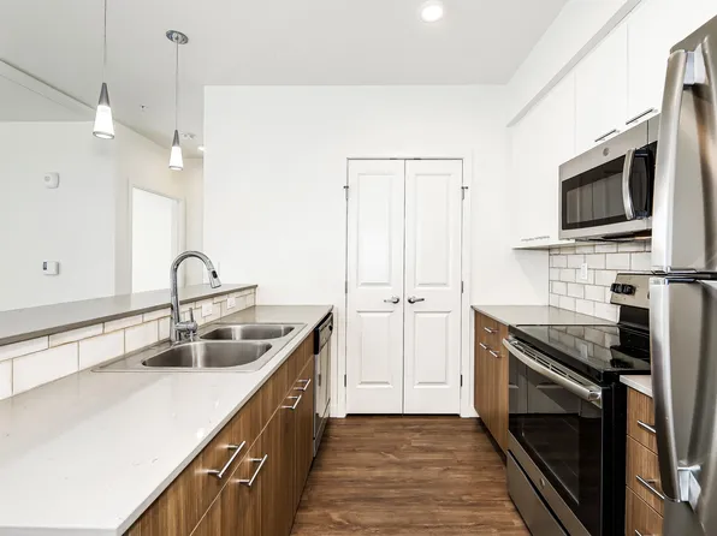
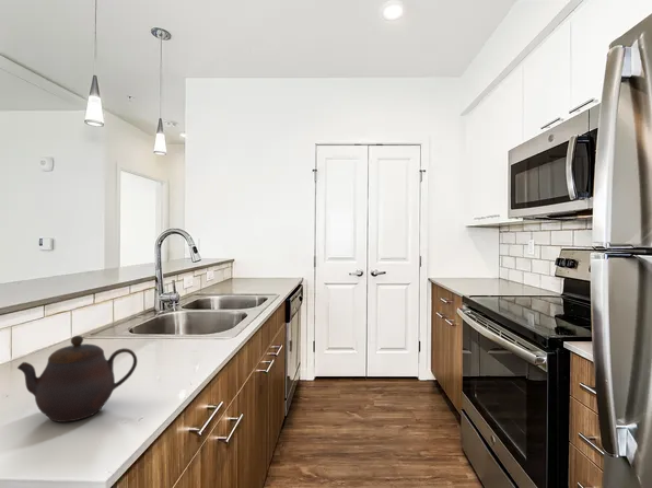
+ teapot [16,335,138,423]
